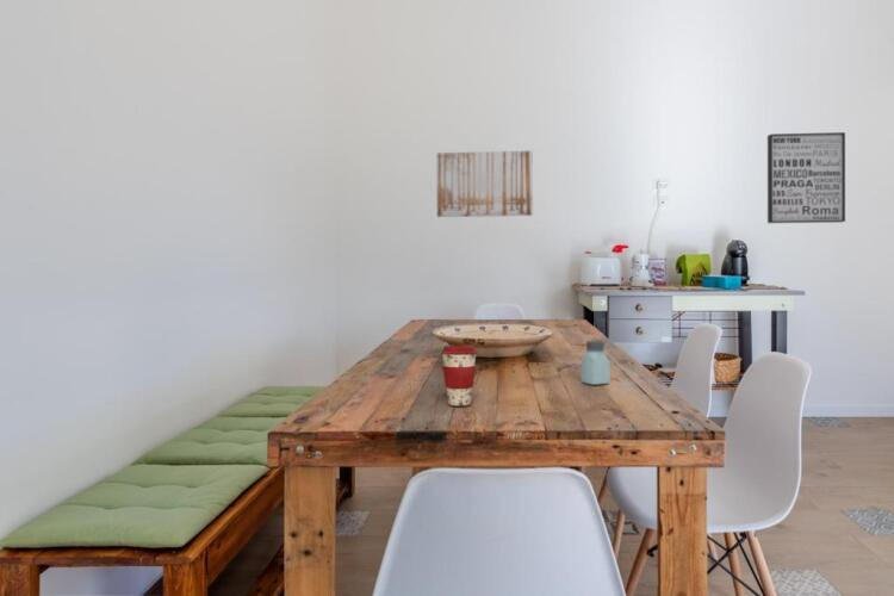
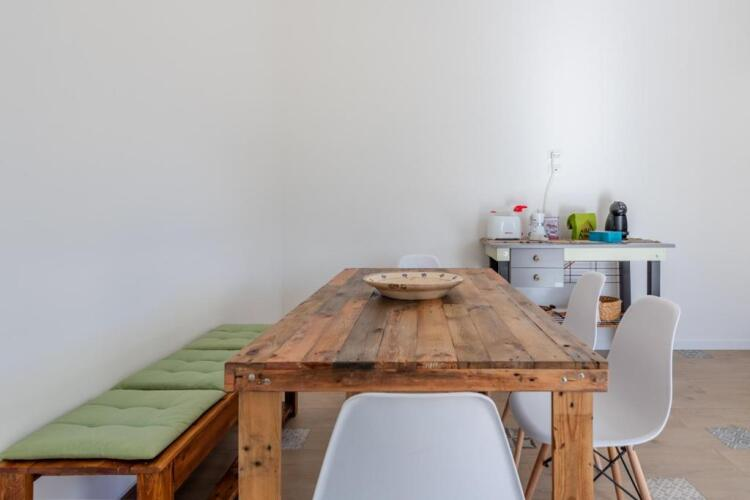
- saltshaker [581,340,611,386]
- wall art [766,131,846,224]
- wall art [435,150,534,218]
- coffee cup [440,344,478,408]
